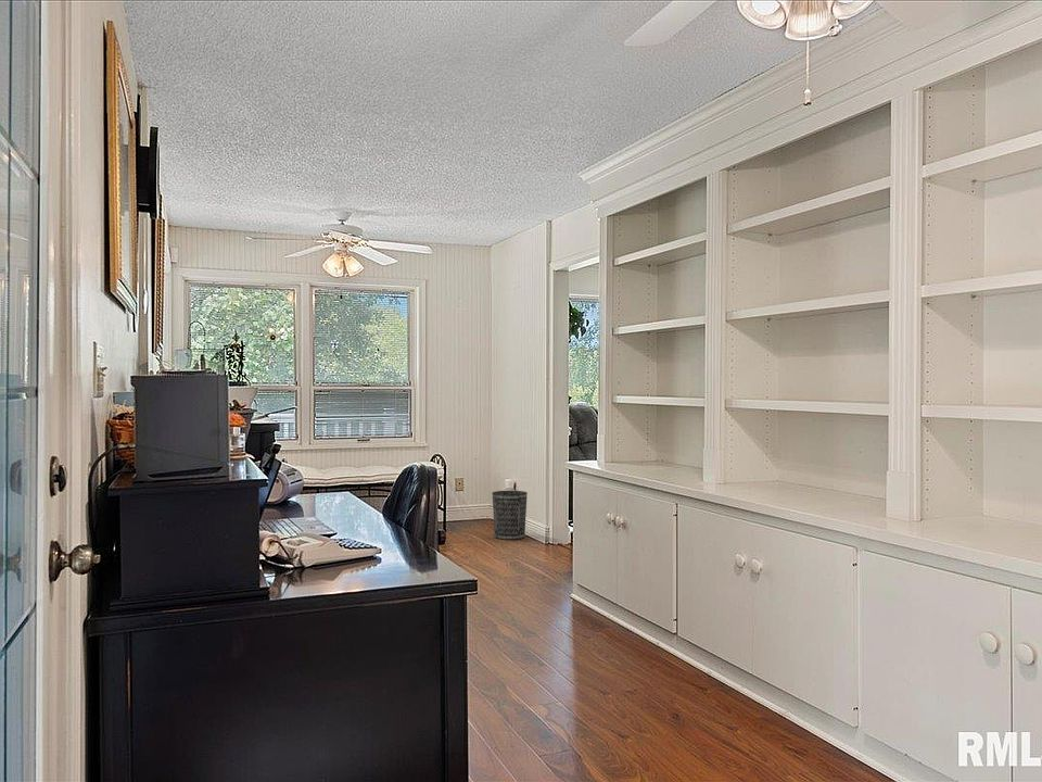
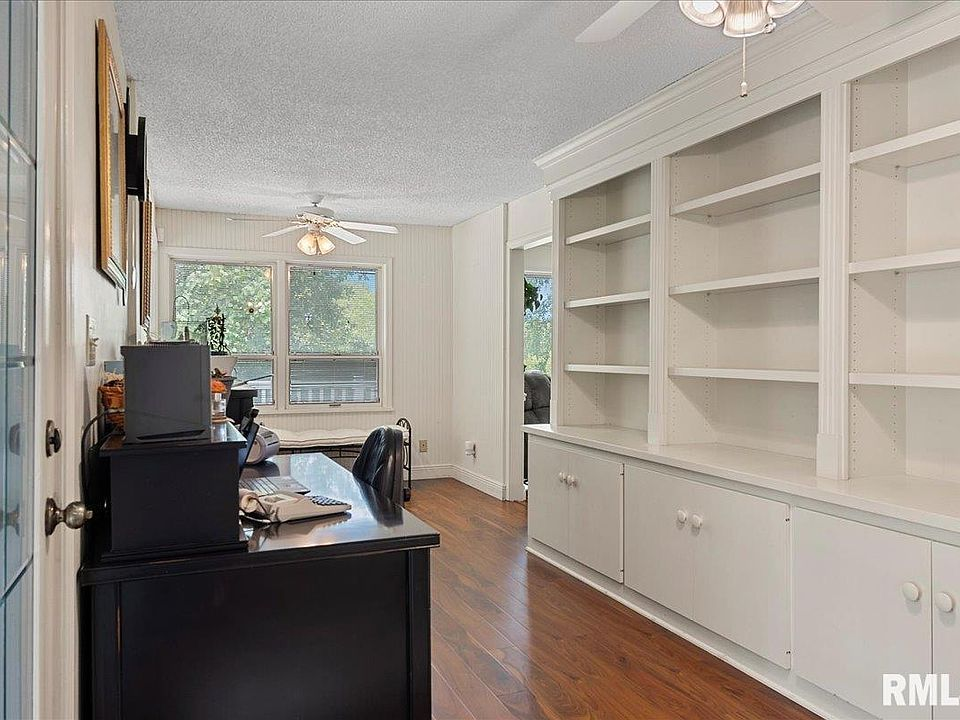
- wastebasket [491,490,529,541]
